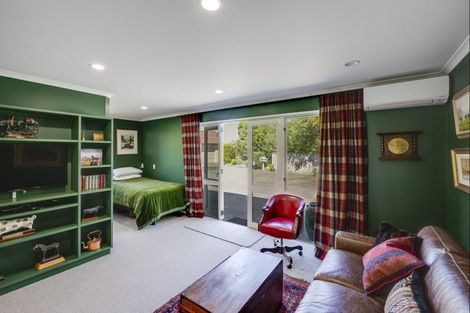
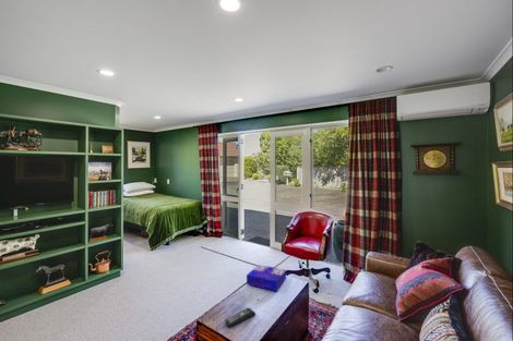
+ remote control [224,307,256,327]
+ board game [246,264,287,292]
